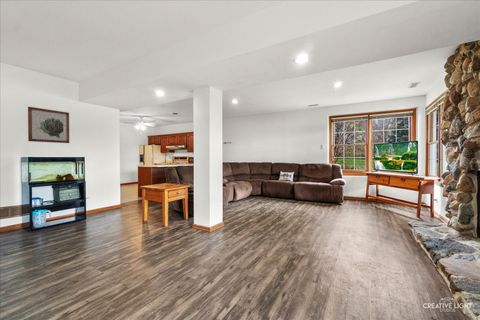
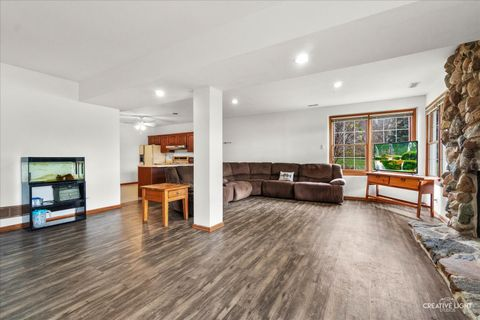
- wall art [27,106,70,144]
